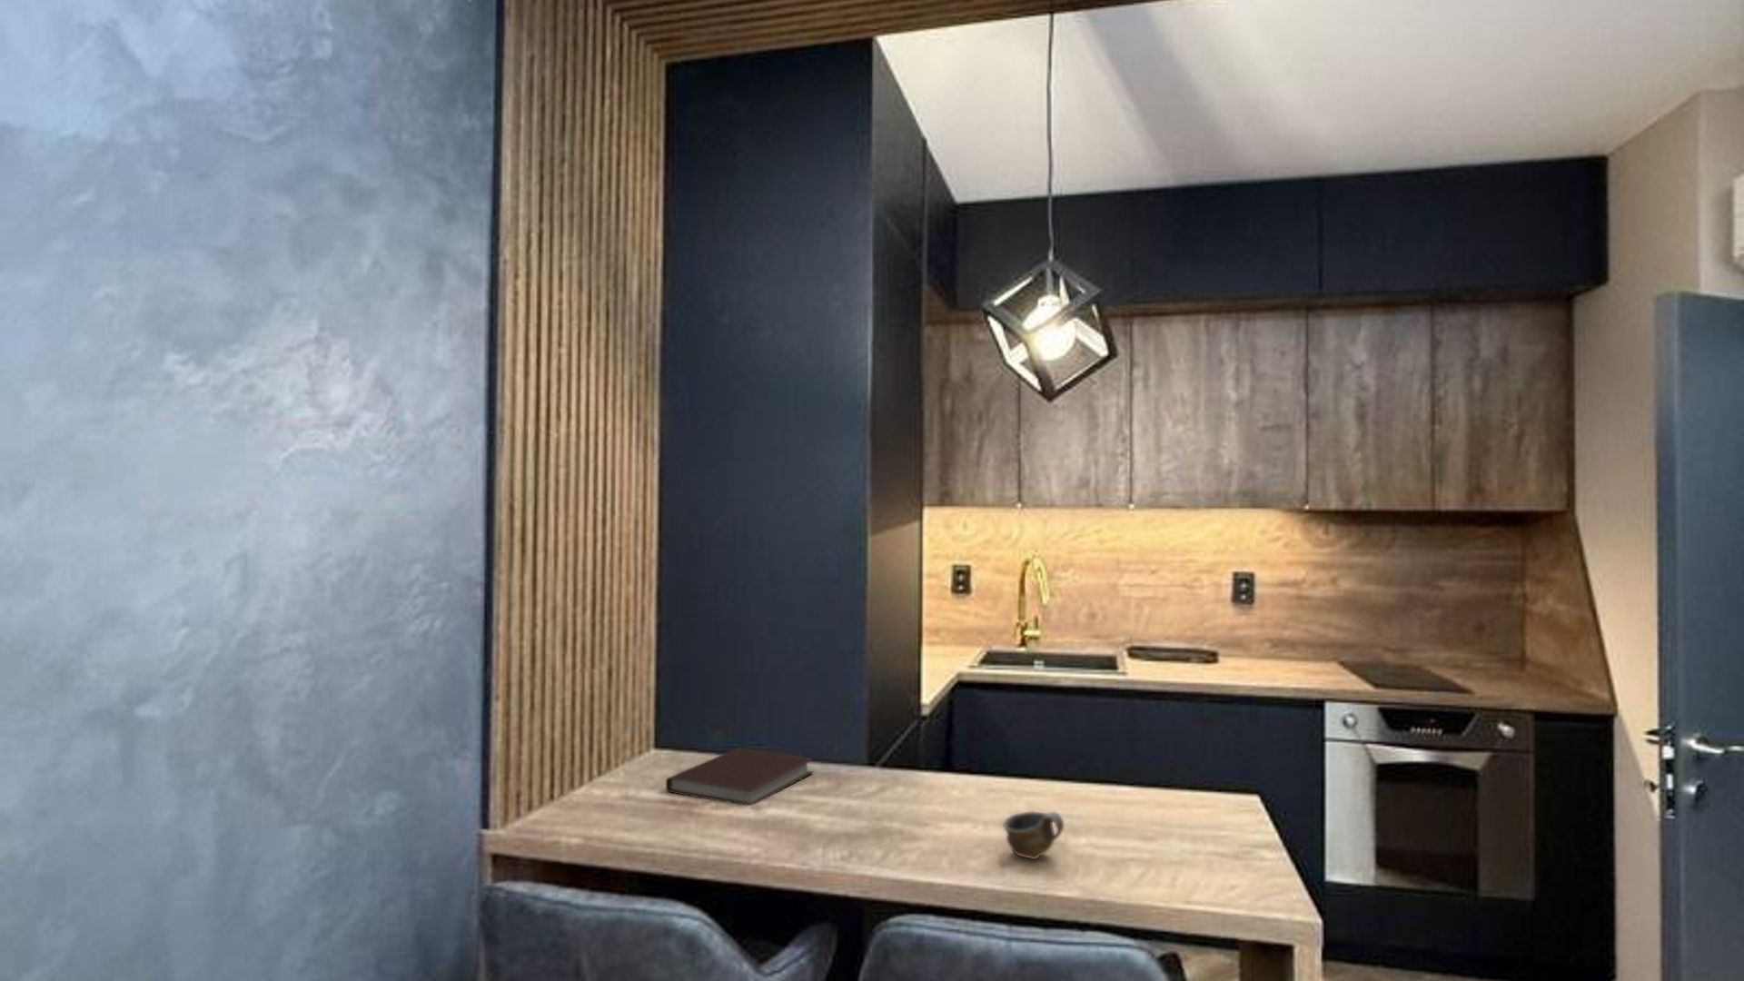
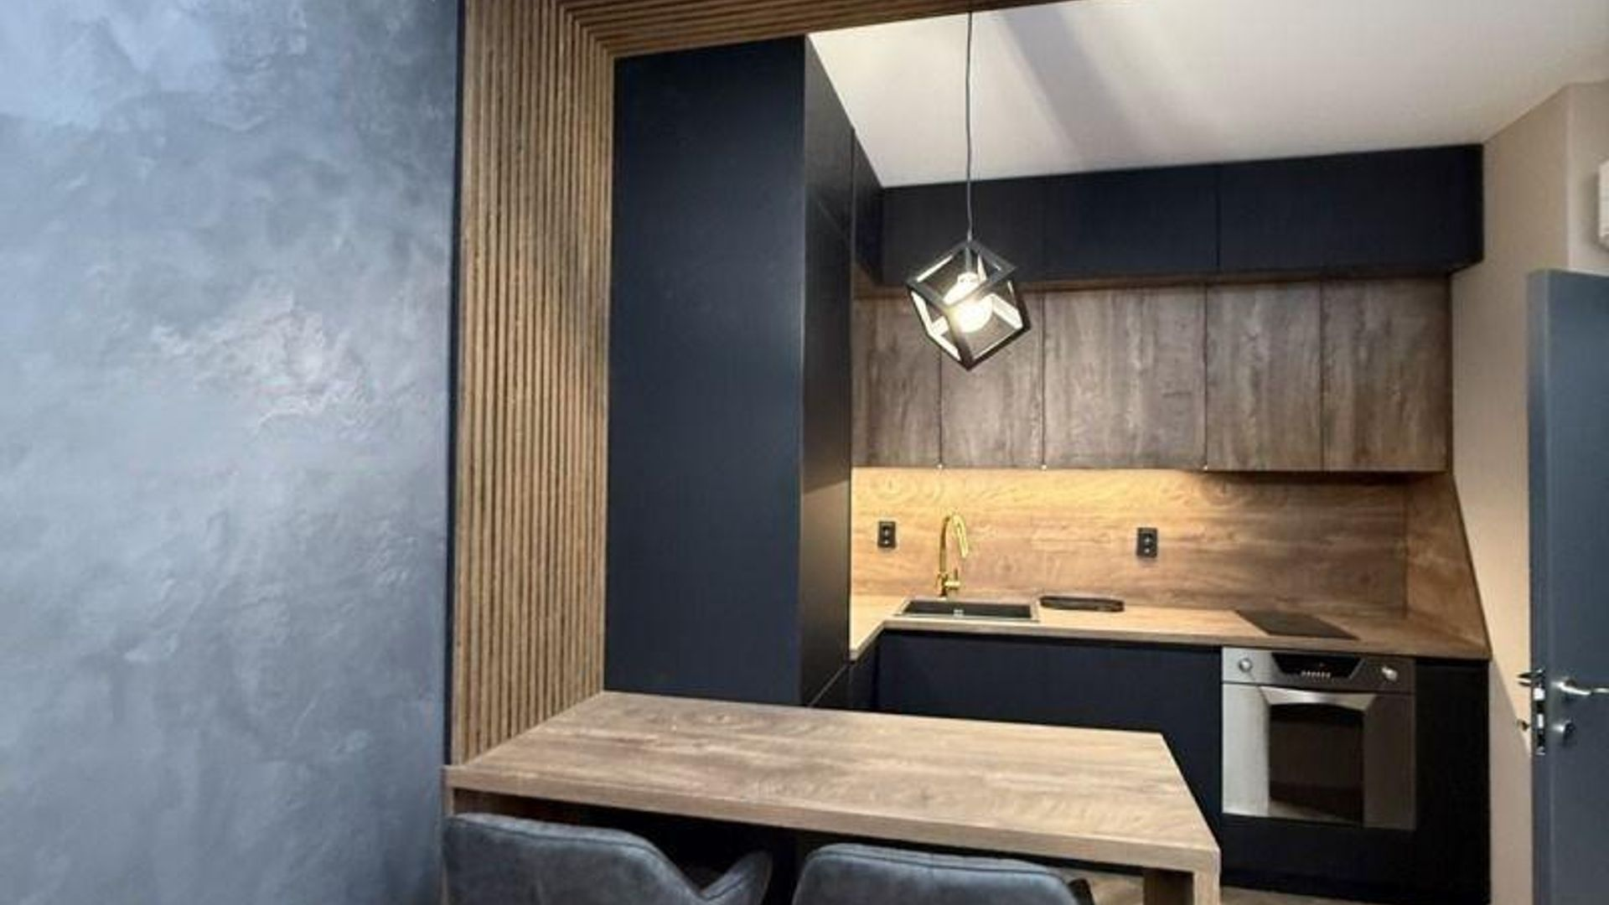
- cup [1001,810,1065,860]
- notebook [665,747,815,806]
